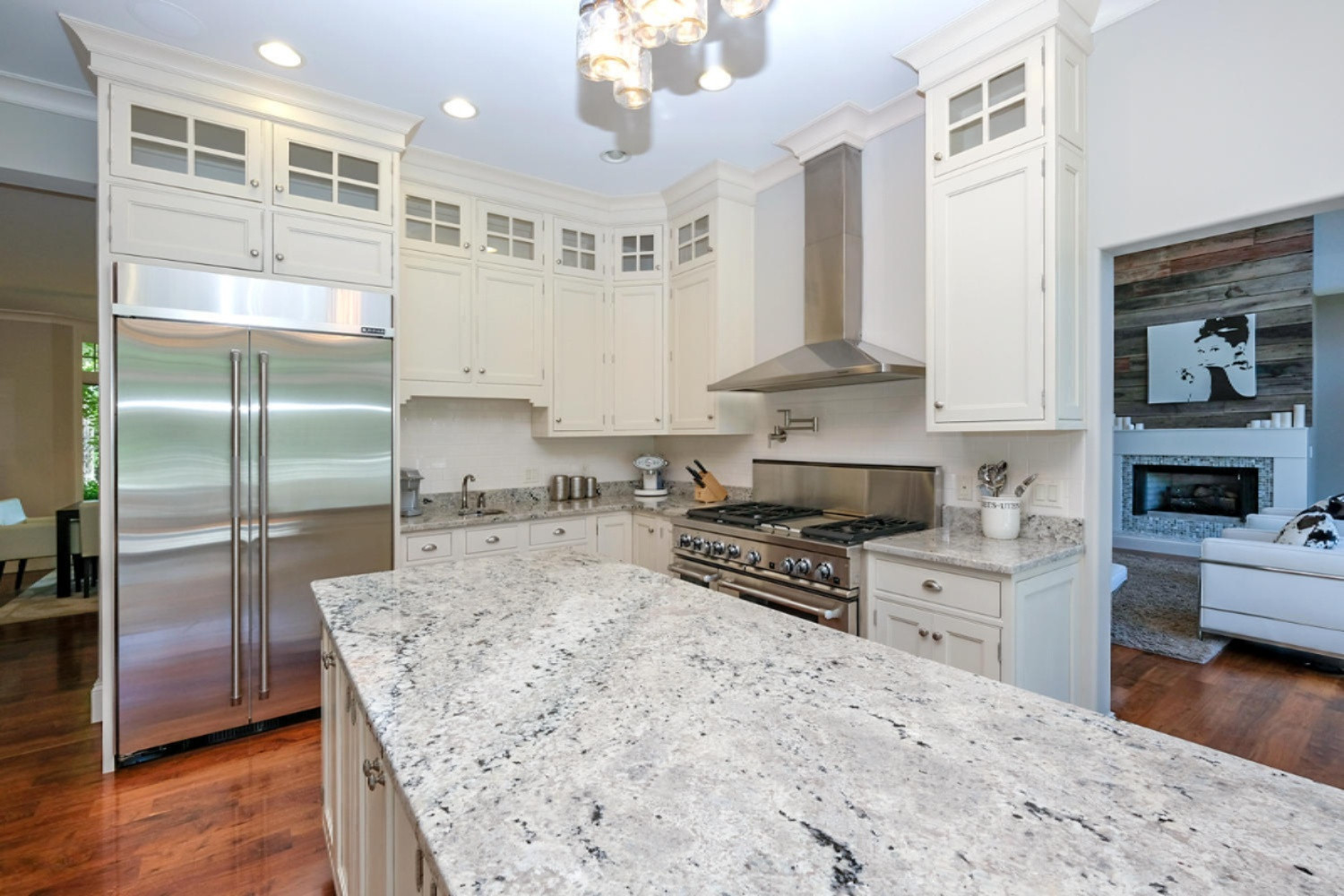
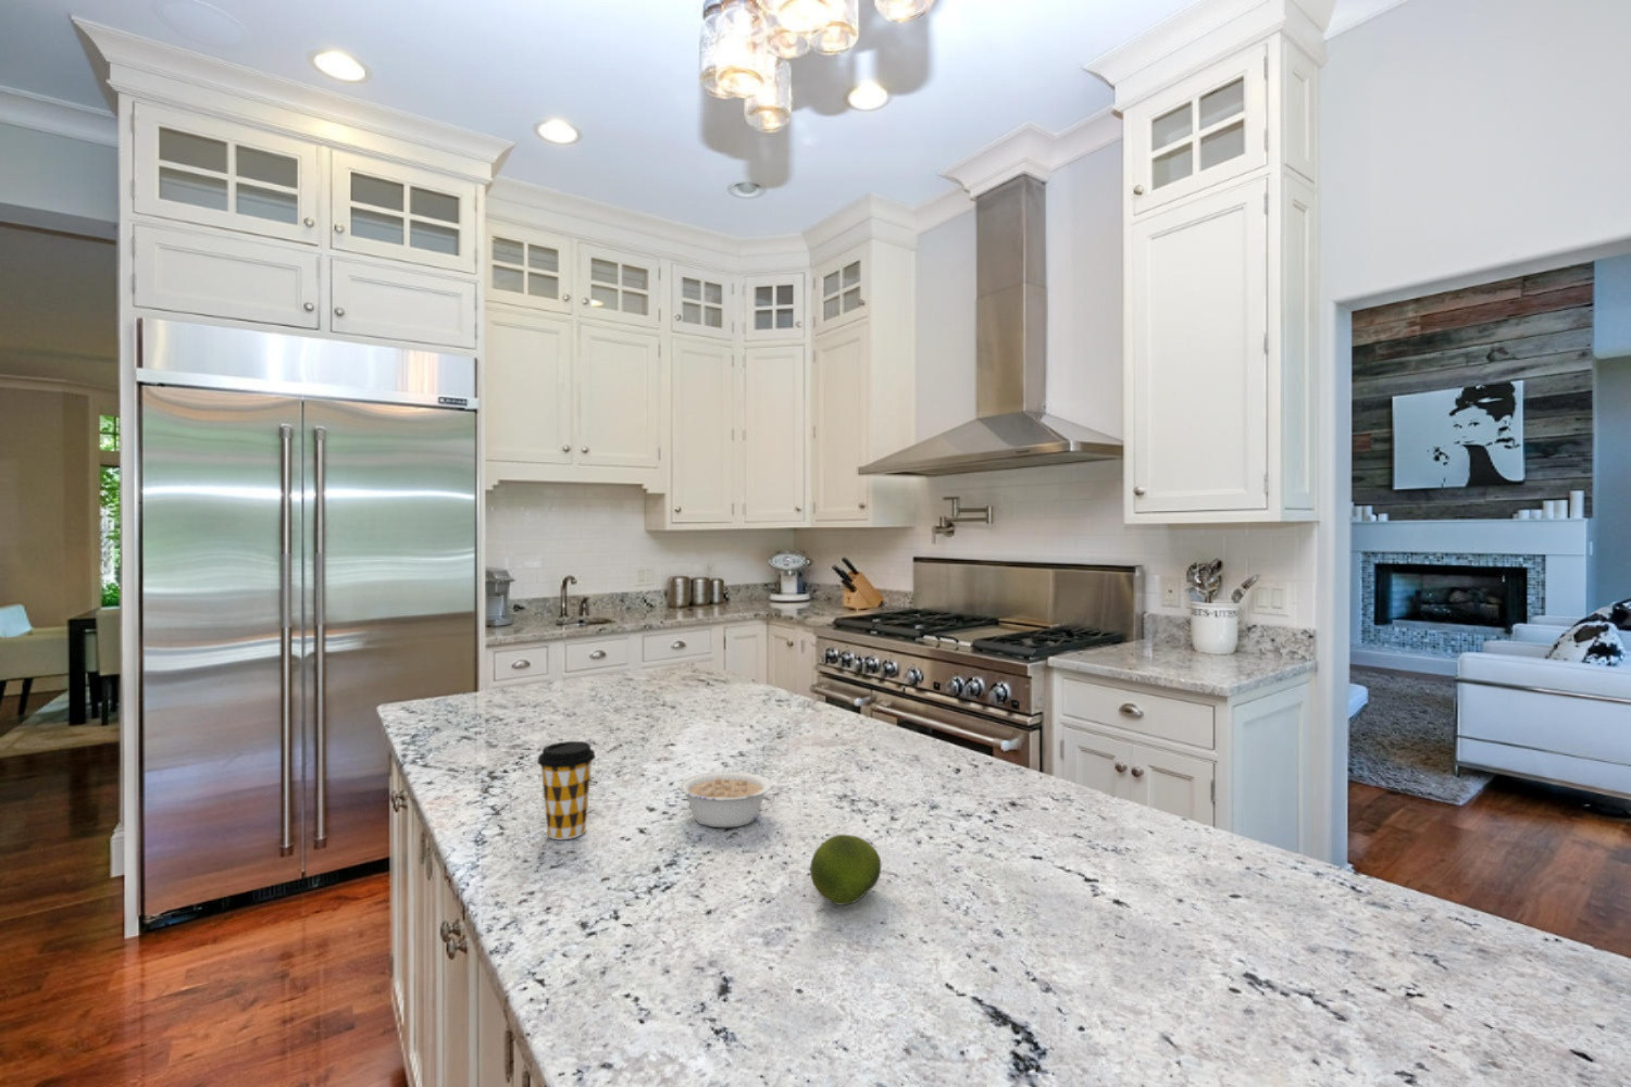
+ fruit [809,833,882,906]
+ legume [678,770,773,829]
+ coffee cup [536,740,597,841]
